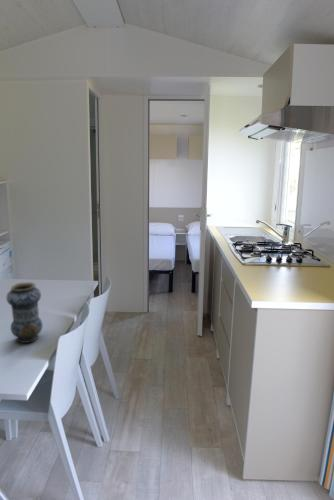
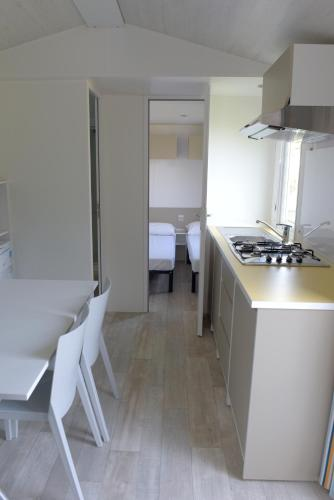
- vase [6,281,43,344]
